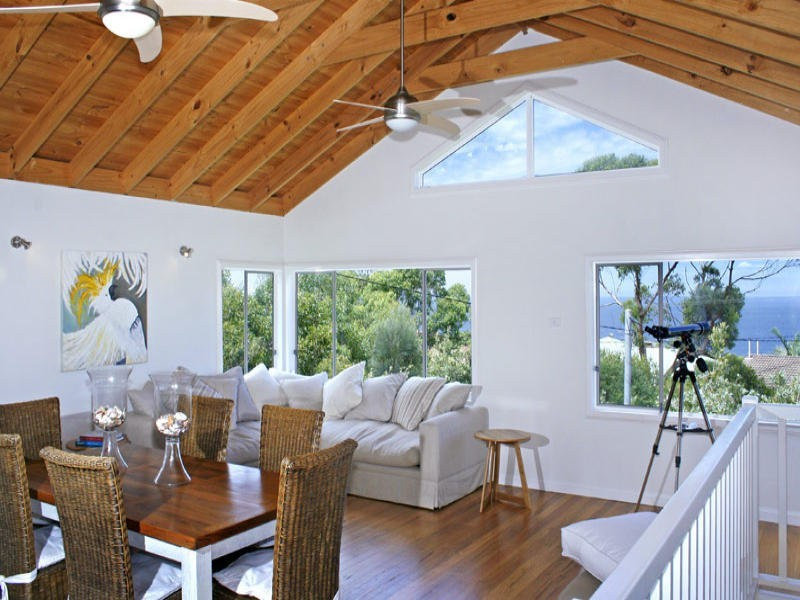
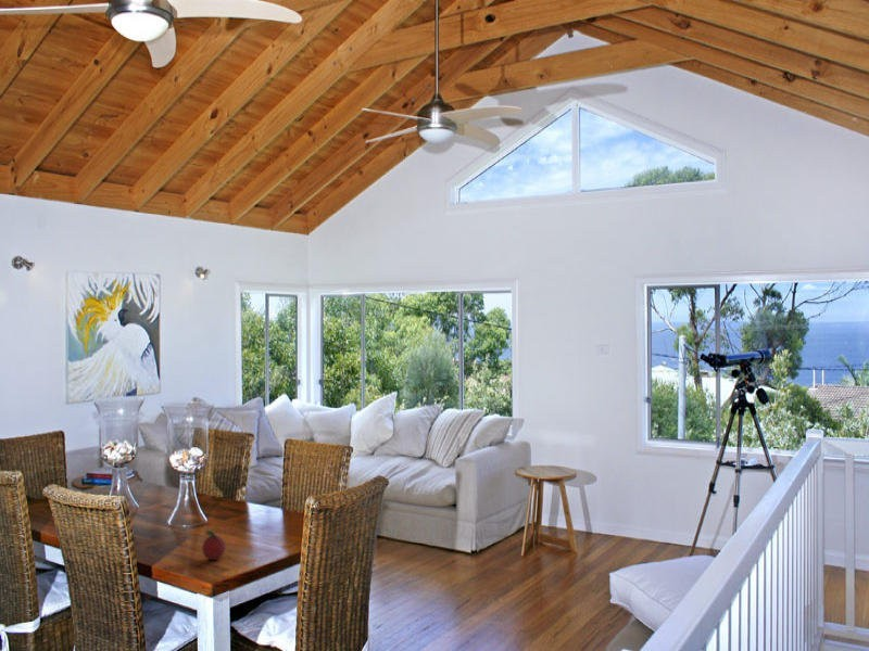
+ fruit [201,529,227,561]
